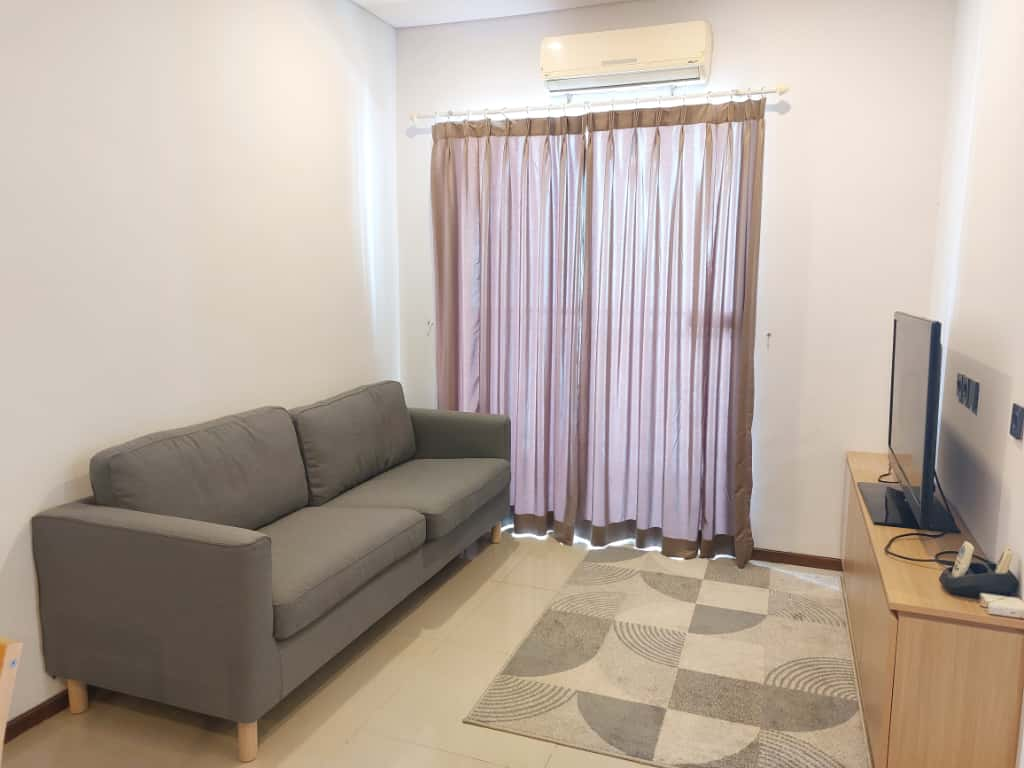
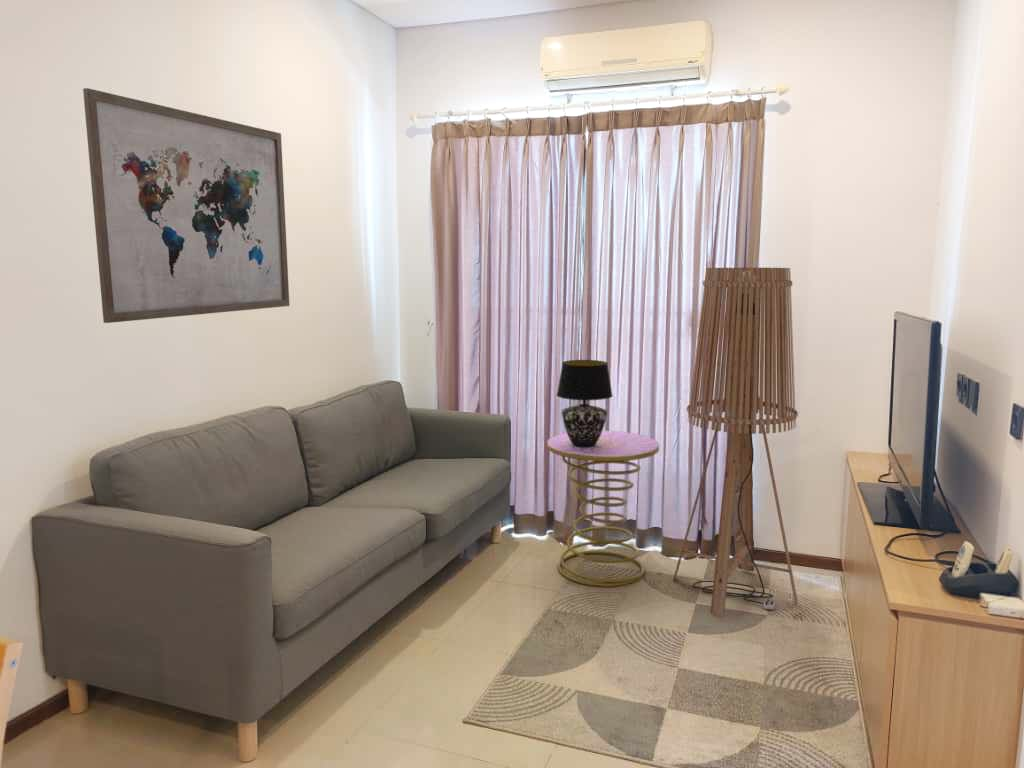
+ wall art [82,87,291,324]
+ side table [546,430,660,588]
+ table lamp [556,359,614,448]
+ floor lamp [672,267,799,617]
